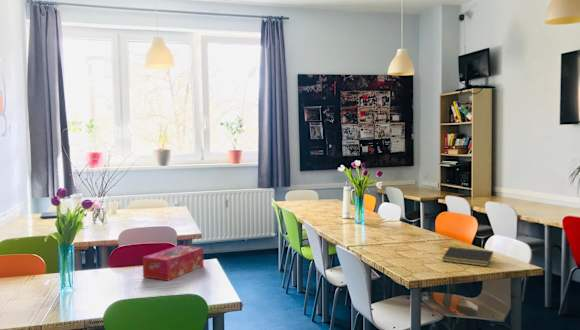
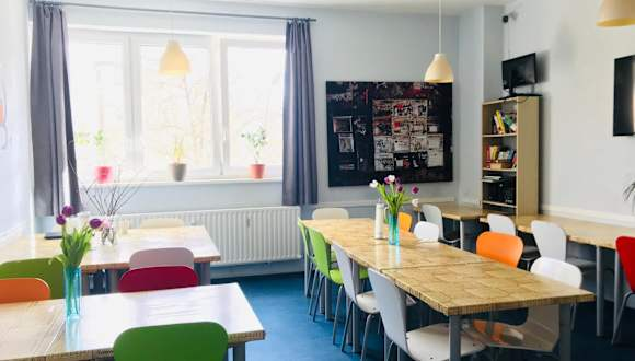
- tissue box [142,244,204,282]
- notepad [441,246,494,267]
